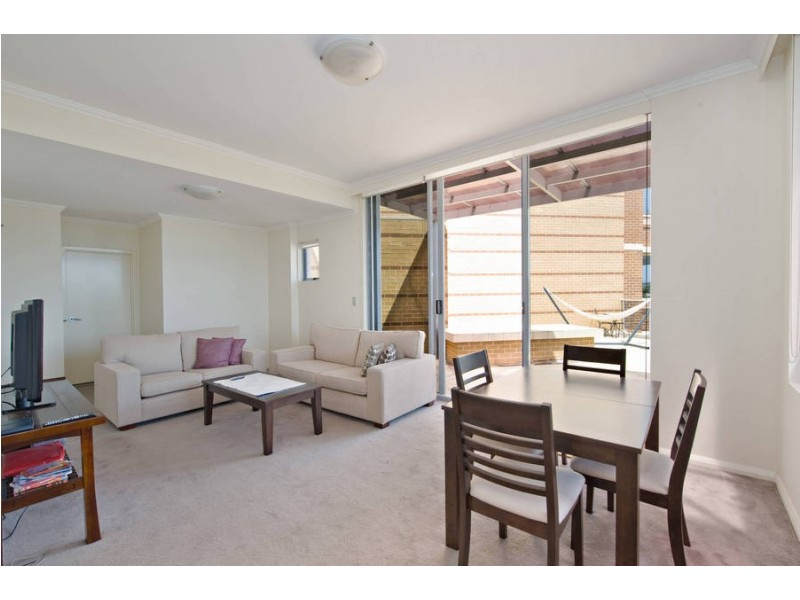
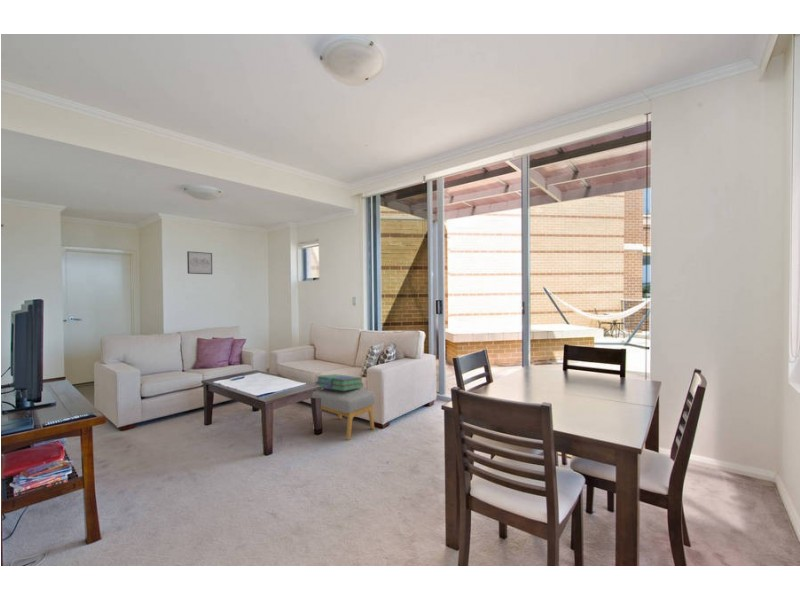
+ wall art [186,250,213,275]
+ footstool [311,388,376,441]
+ stack of books [314,373,364,391]
